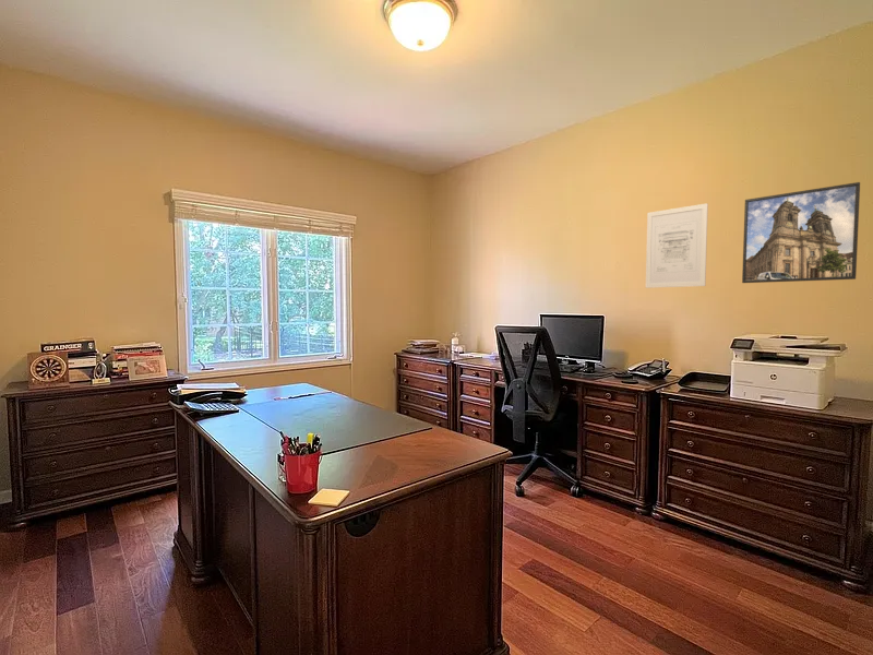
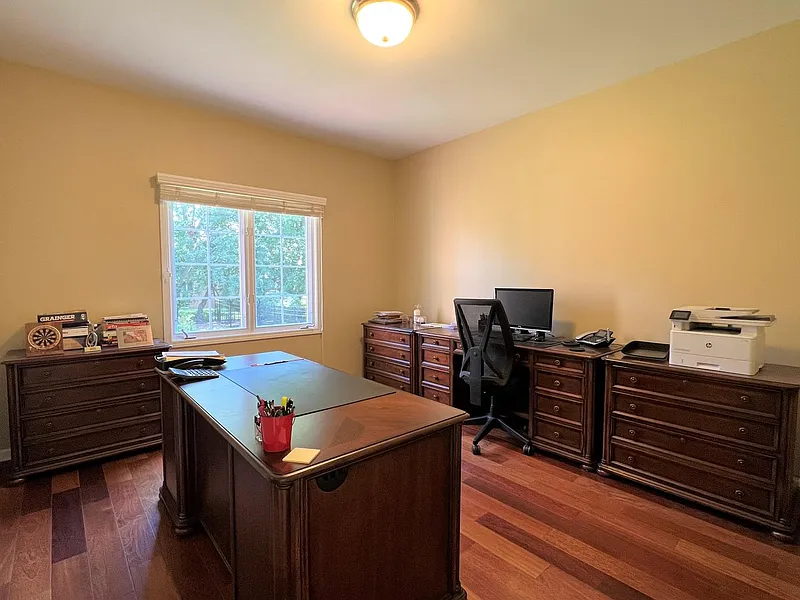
- wall art [645,202,709,289]
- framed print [741,181,861,284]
